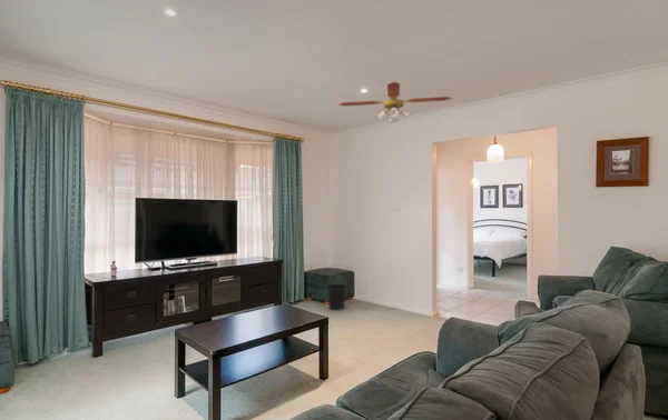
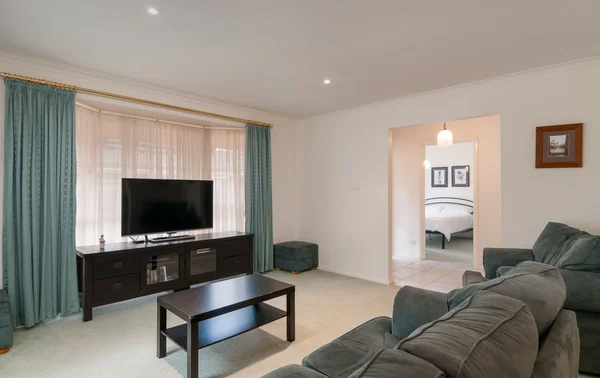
- wastebasket [326,283,347,311]
- ceiling fan [337,81,453,124]
